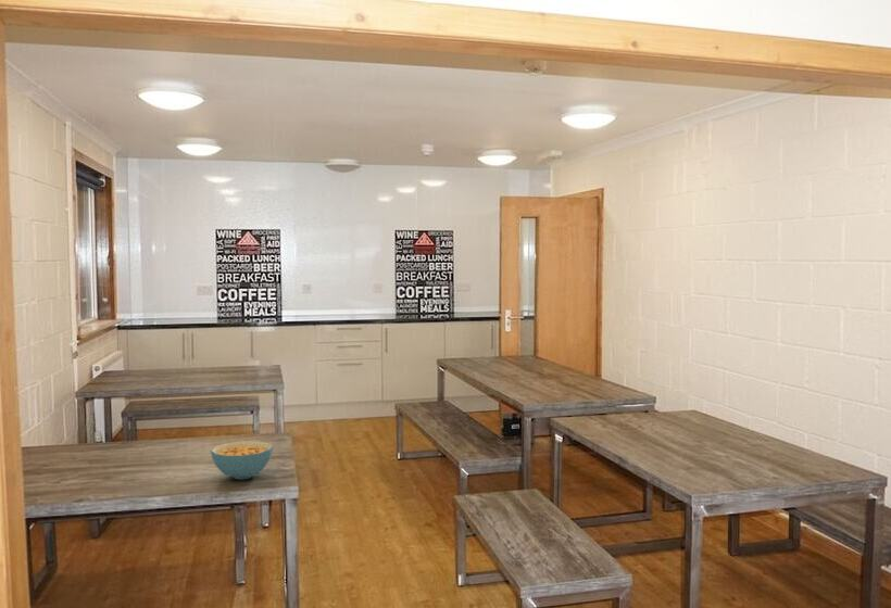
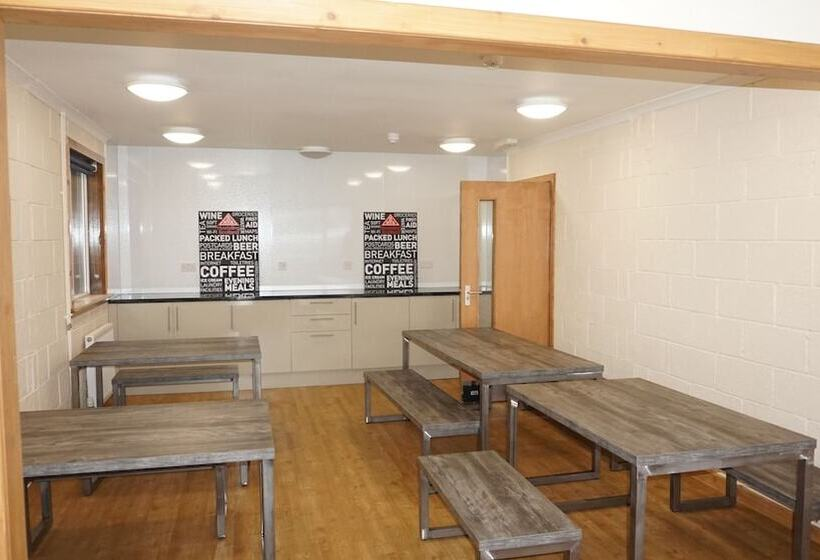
- cereal bowl [210,440,274,480]
